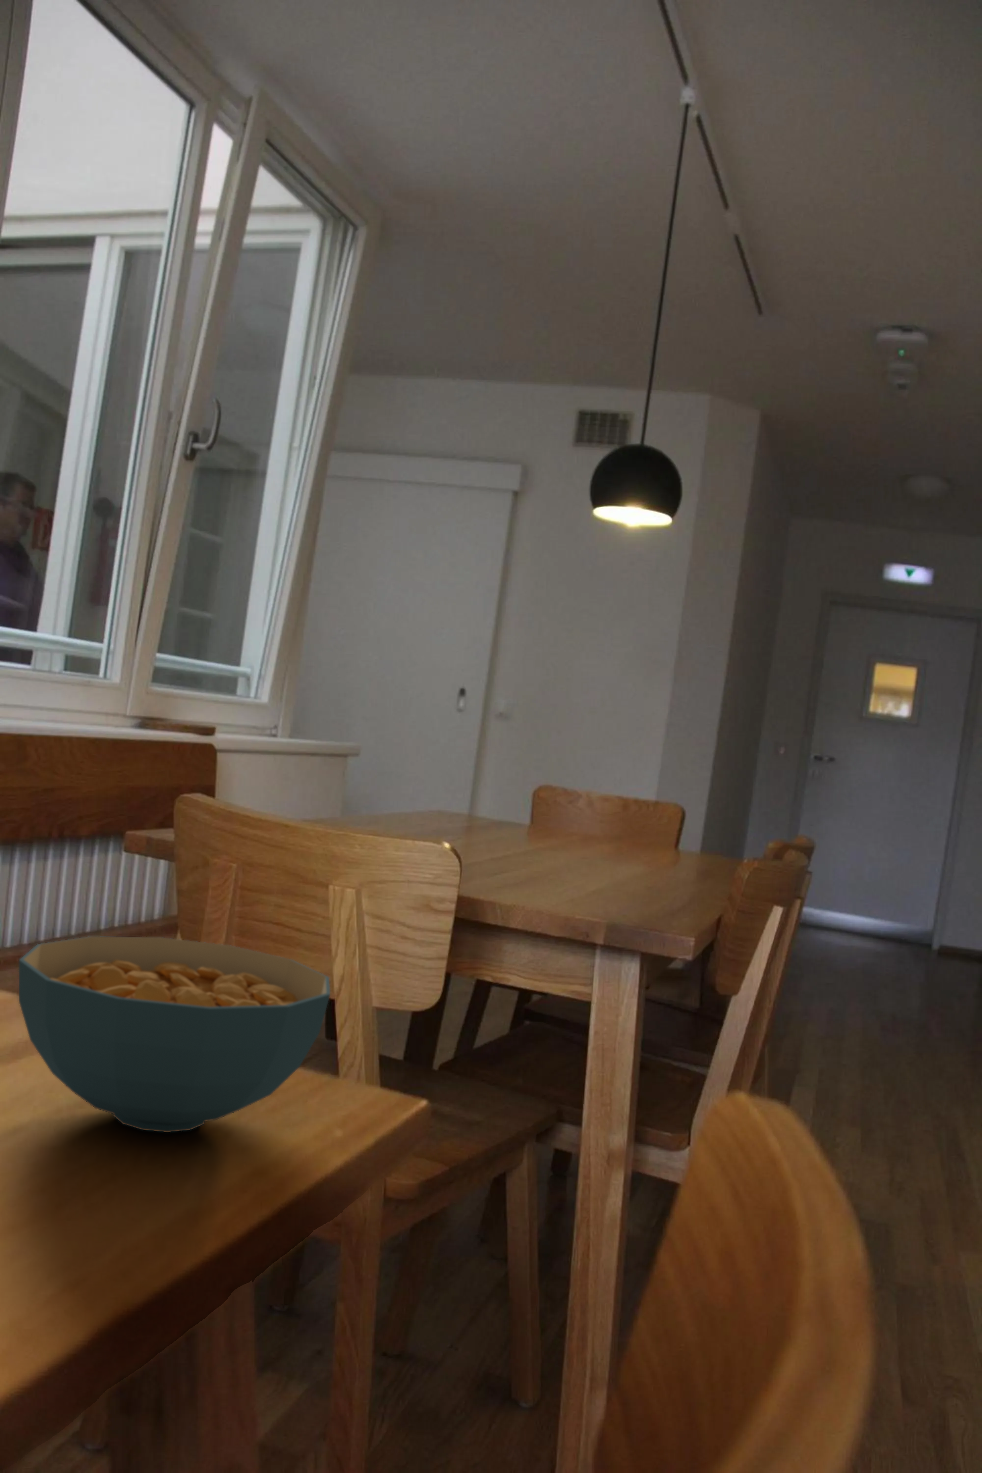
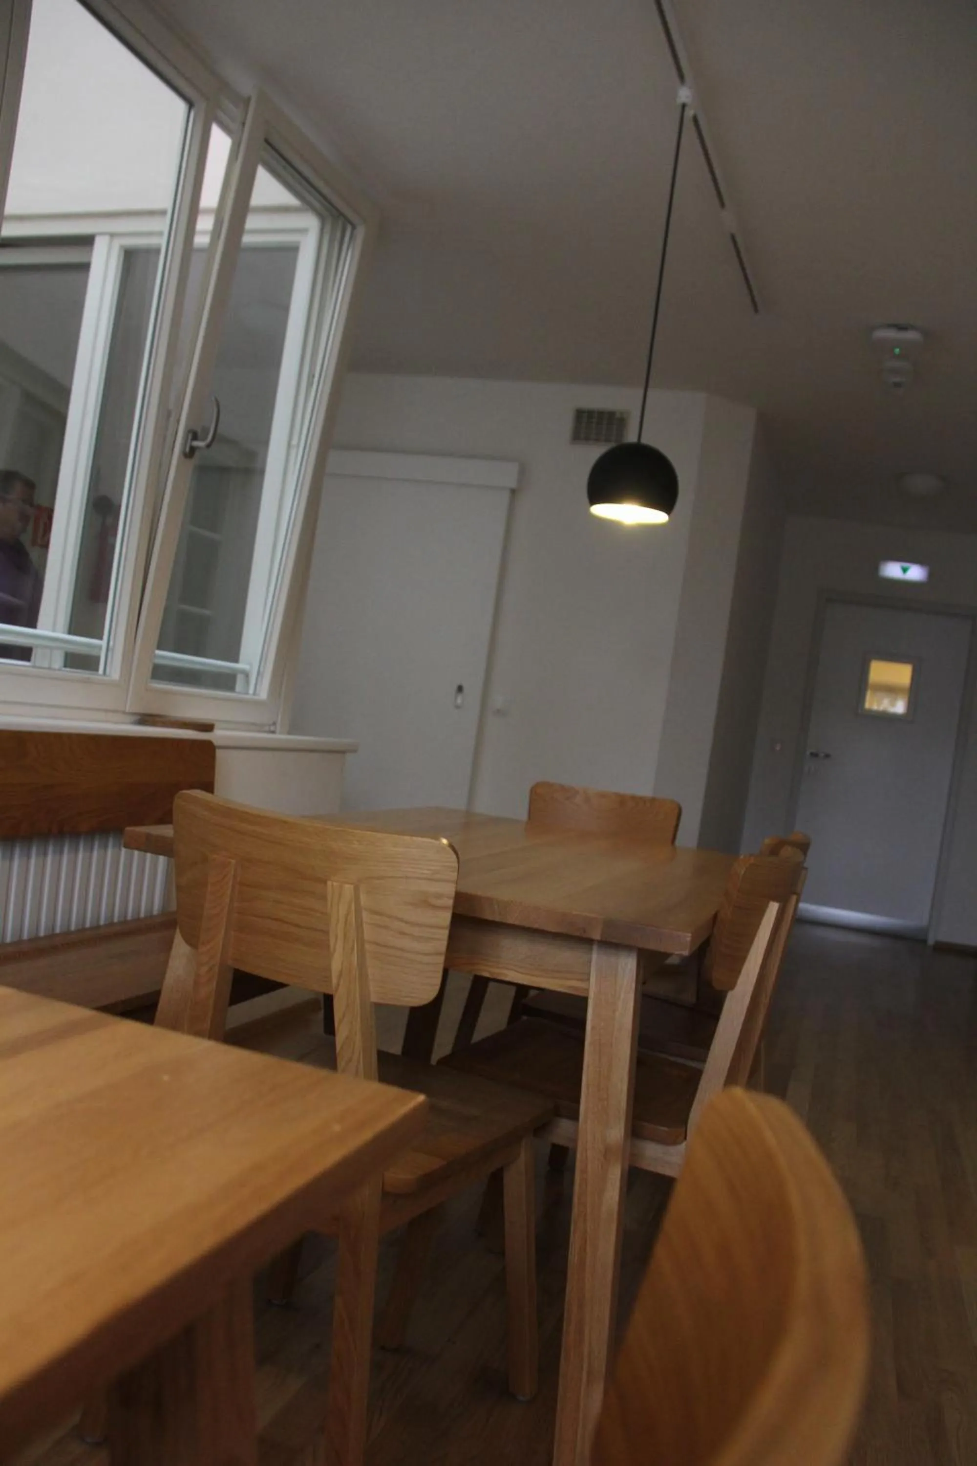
- cereal bowl [19,936,331,1133]
